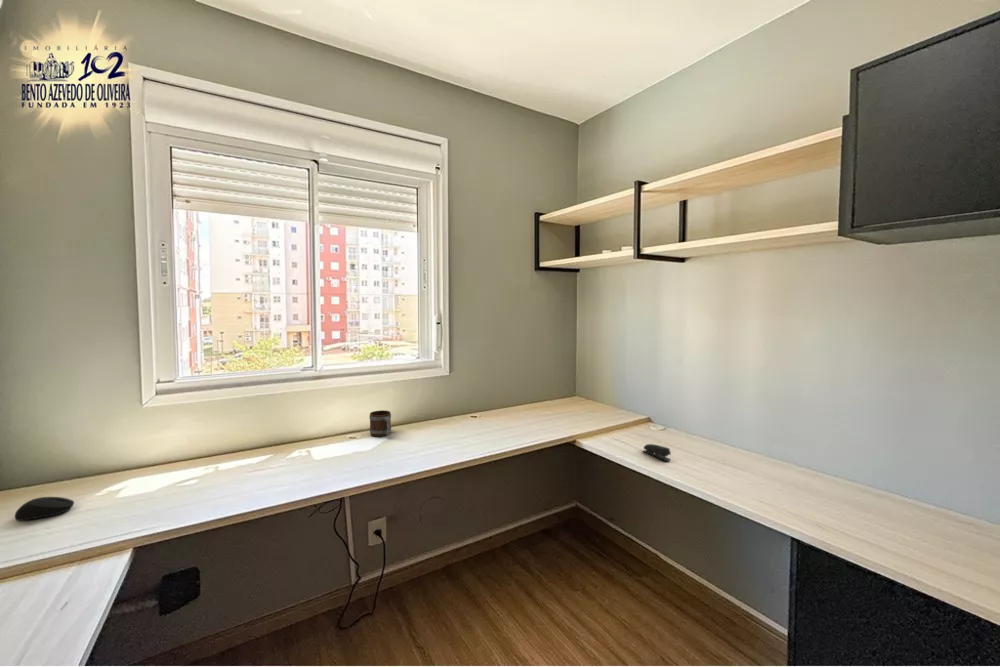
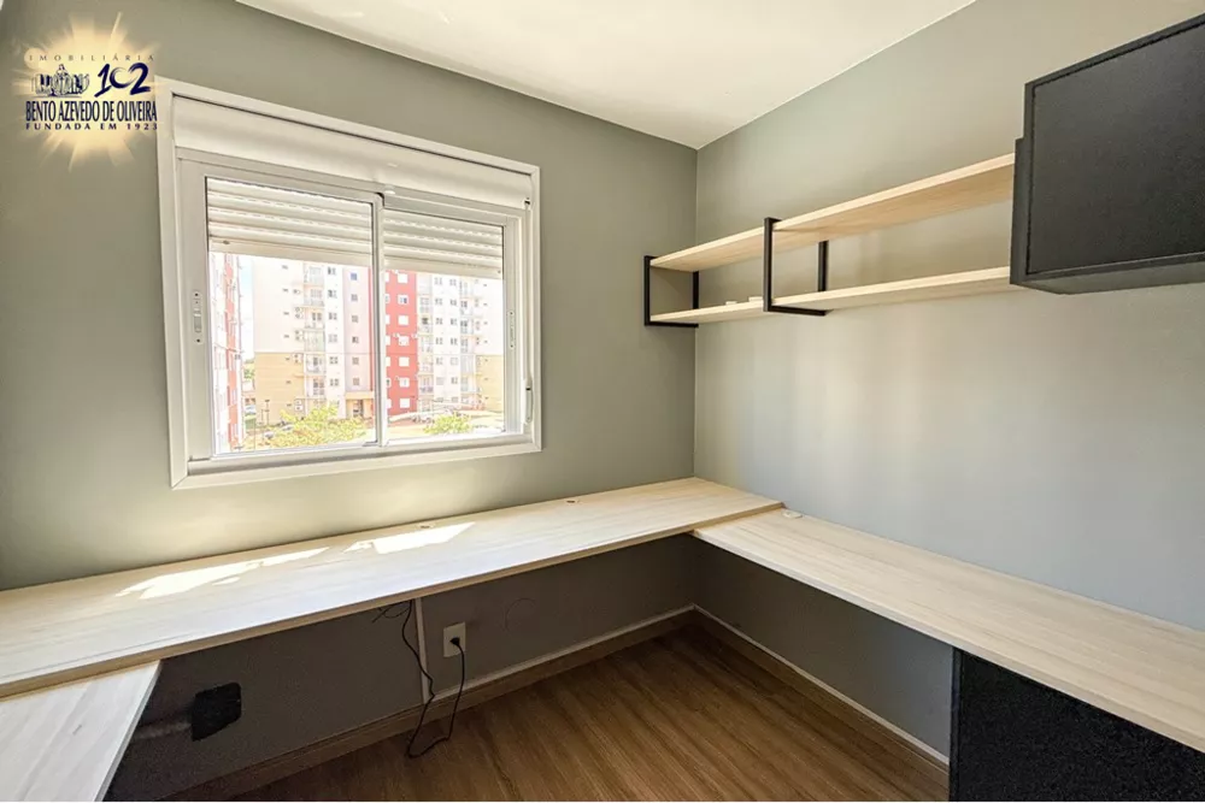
- computer mouse [14,496,75,522]
- mug [368,409,392,437]
- stapler [642,443,672,462]
